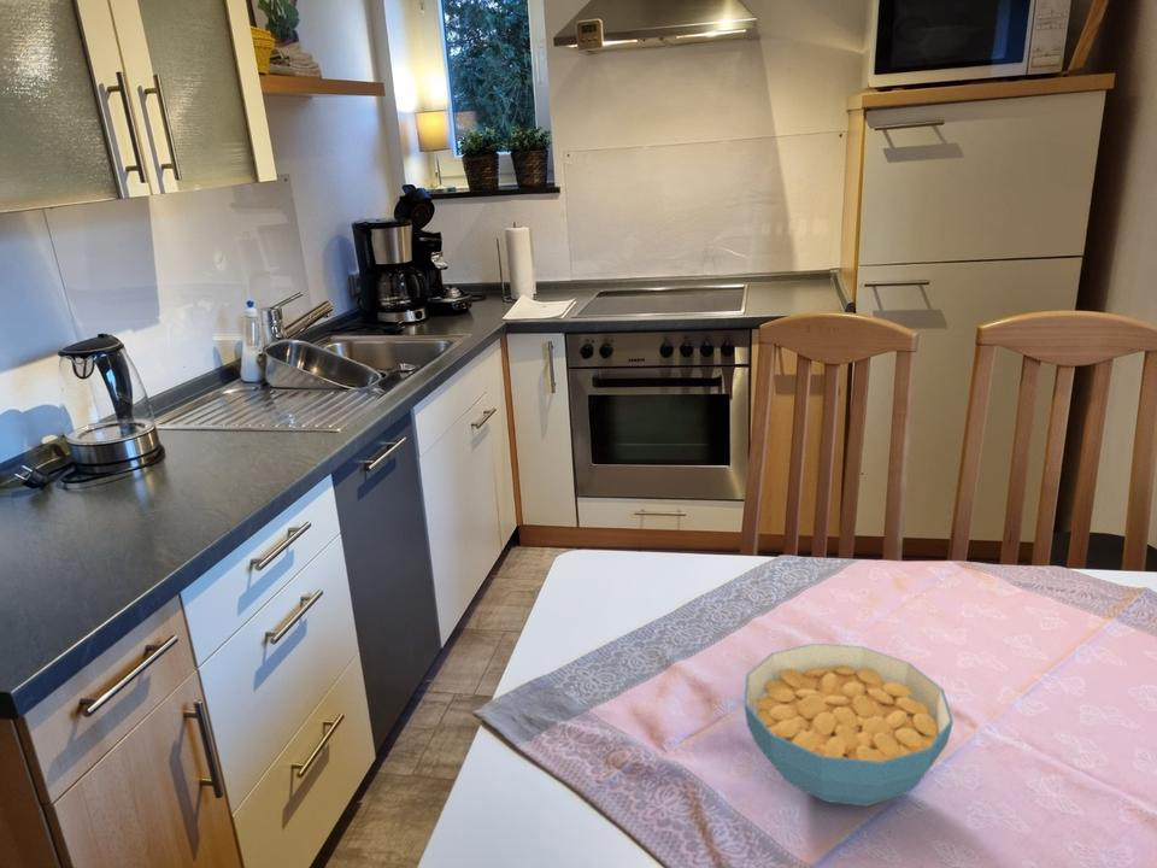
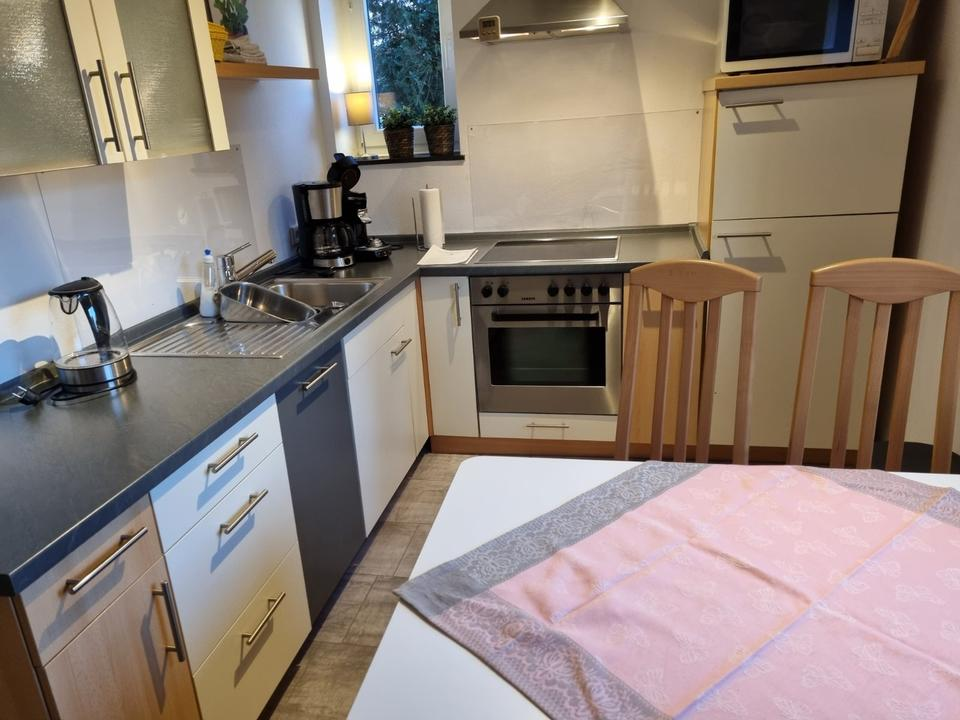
- cereal bowl [744,643,955,808]
